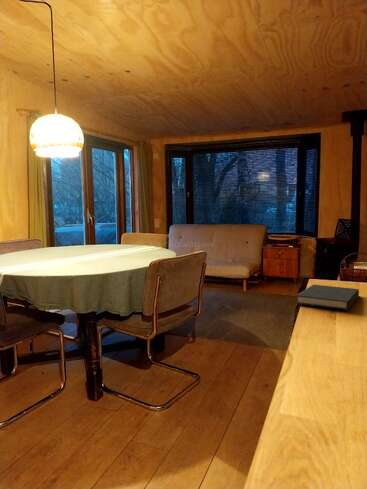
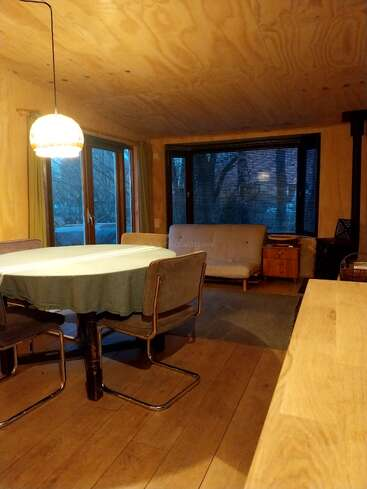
- book [295,284,360,311]
